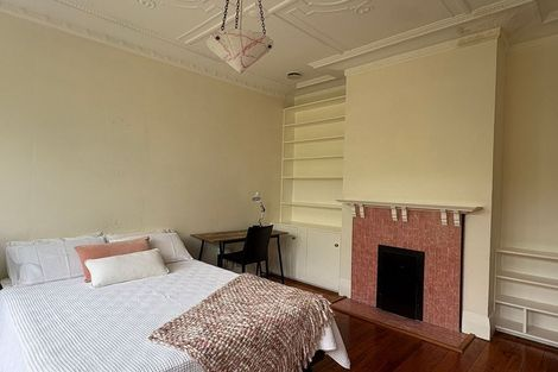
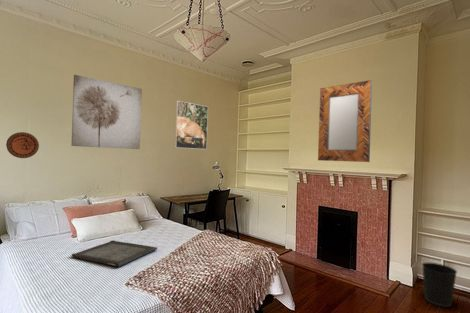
+ serving tray [71,239,158,268]
+ decorative plate [5,131,40,159]
+ wall art [70,74,143,150]
+ home mirror [317,79,373,163]
+ wastebasket [421,262,458,308]
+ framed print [174,100,209,150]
